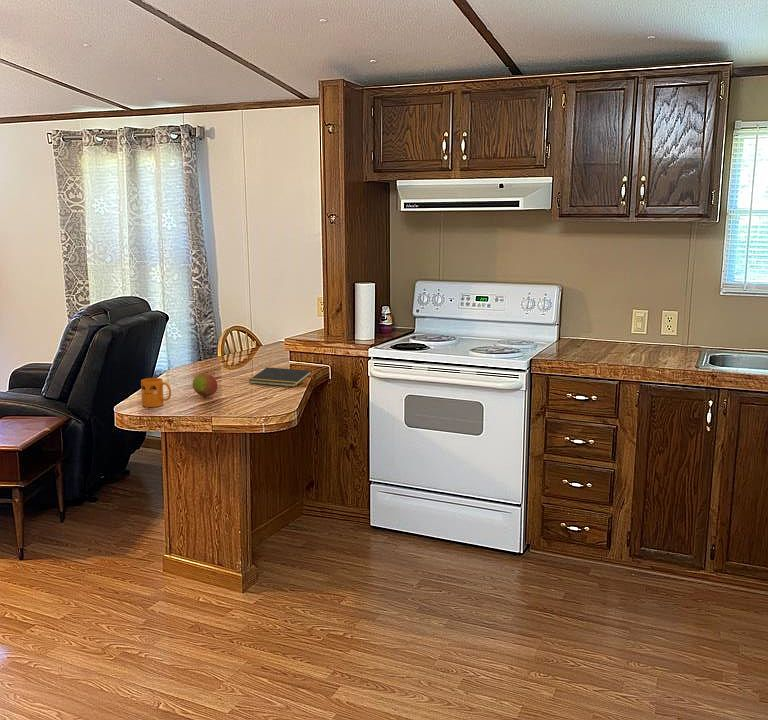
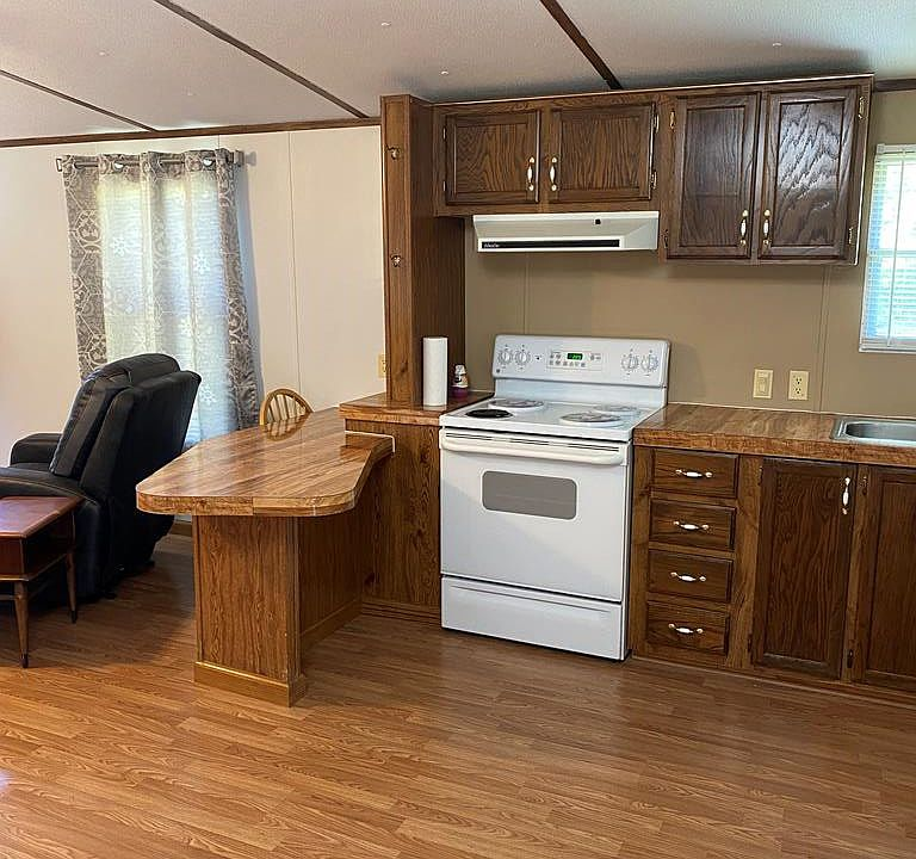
- notepad [248,366,313,388]
- fruit [192,372,218,398]
- mug [140,377,172,408]
